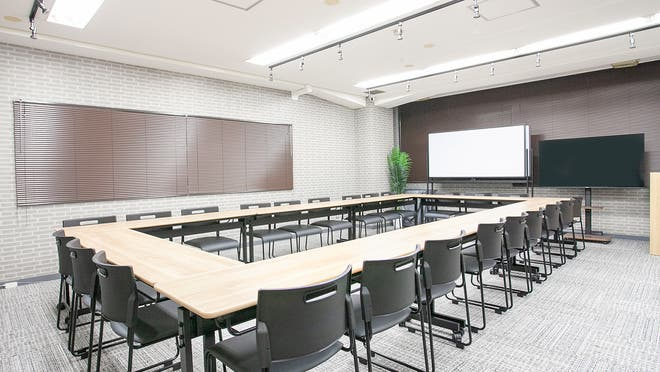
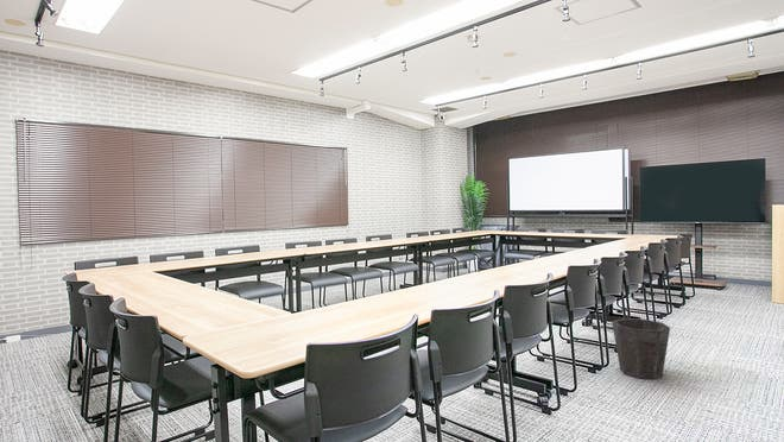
+ waste bin [611,317,671,380]
